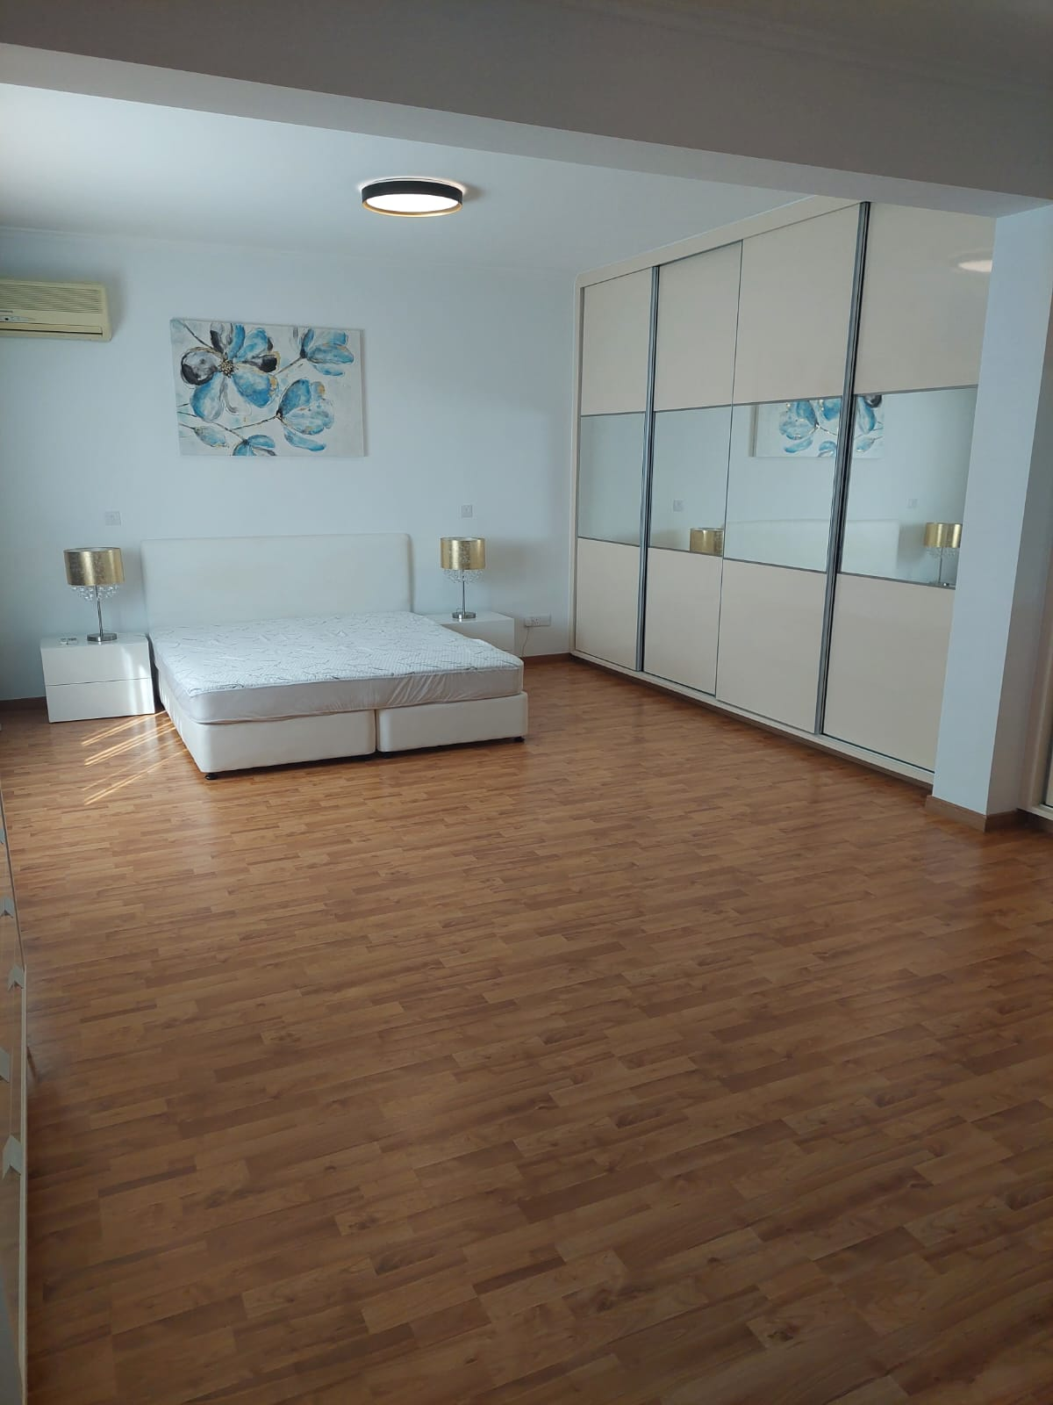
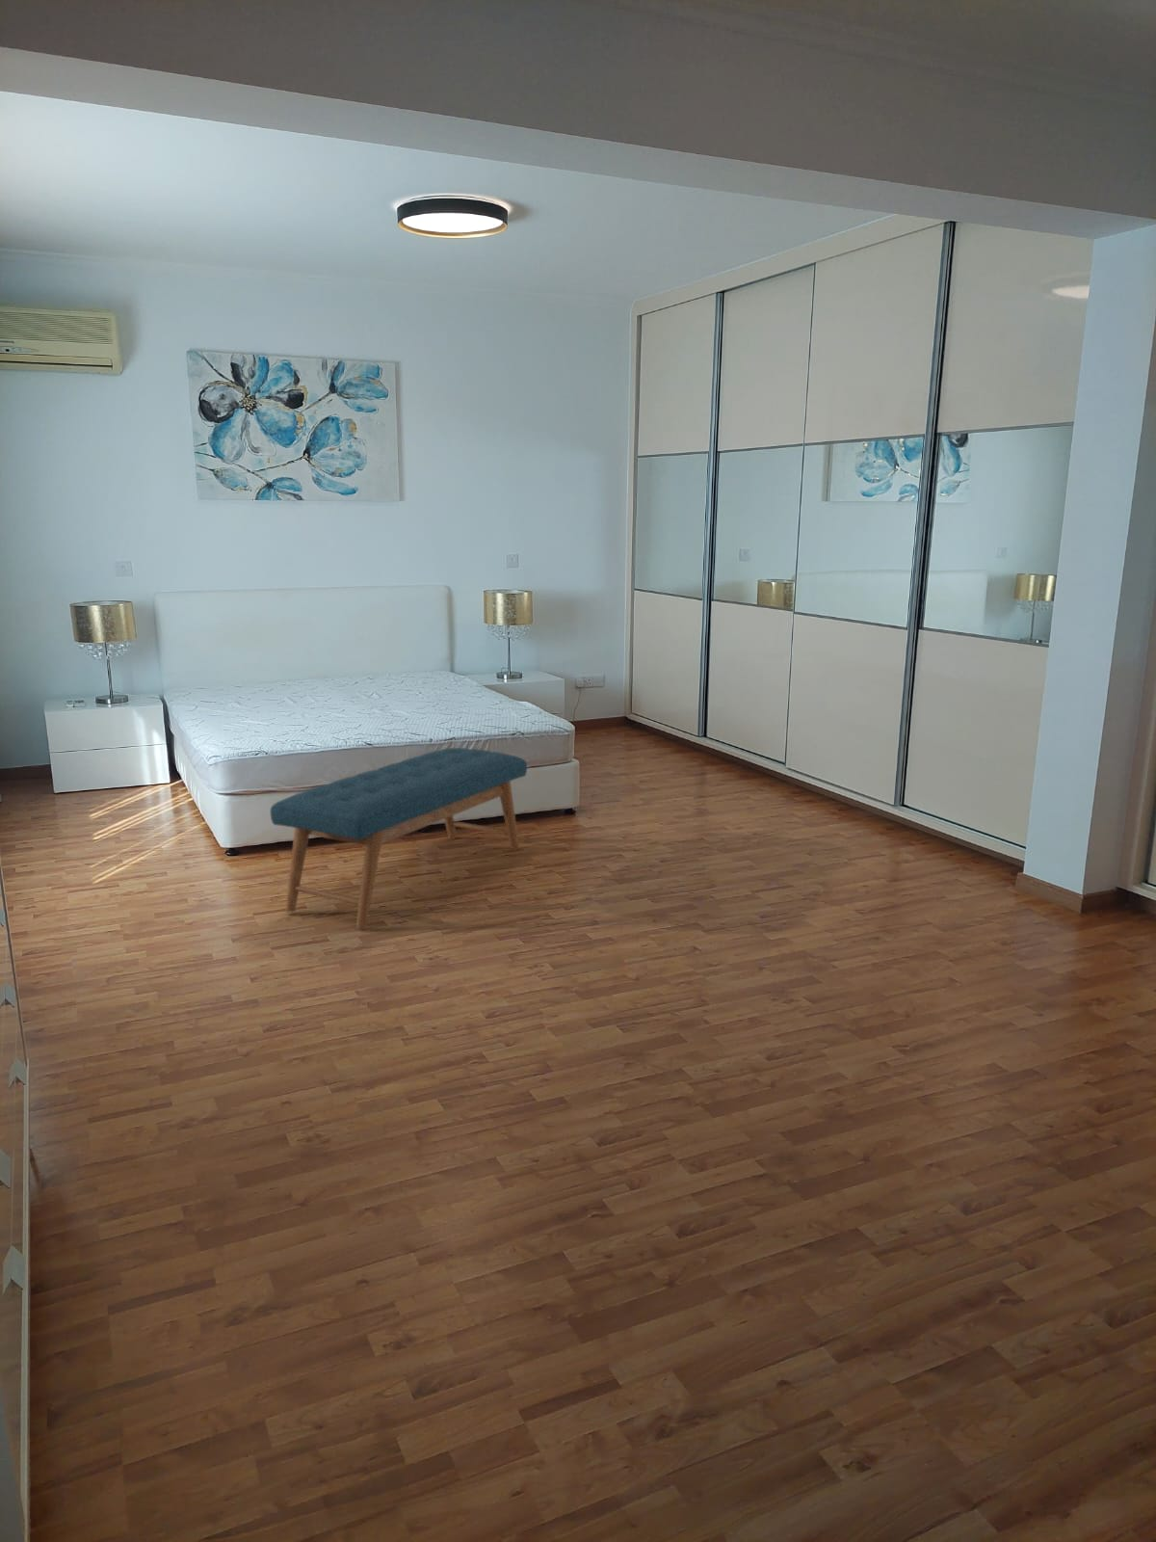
+ bench [270,747,528,929]
